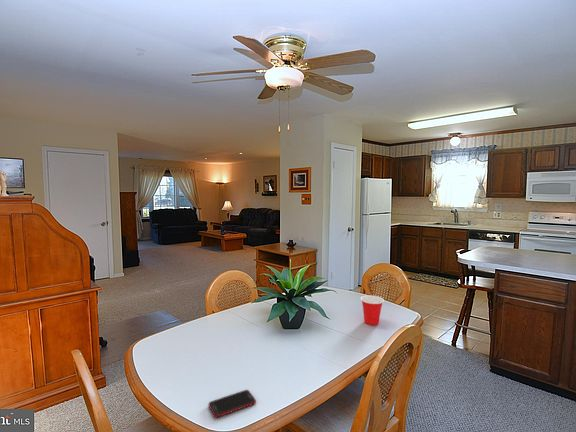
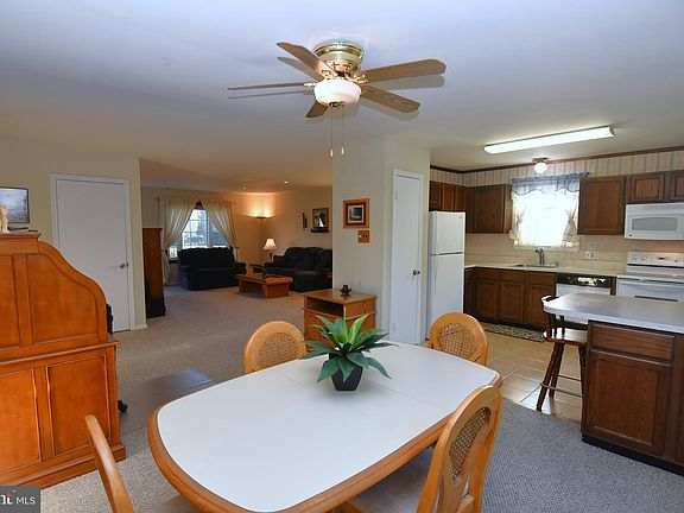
- cup [359,294,385,326]
- cell phone [208,389,257,419]
